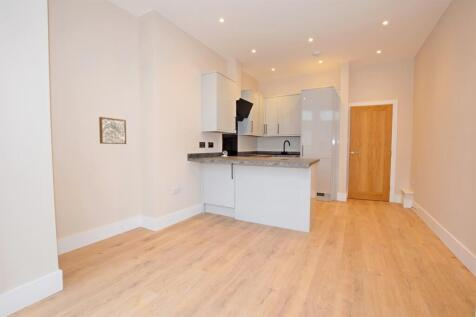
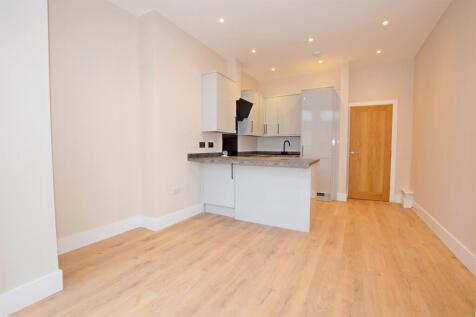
- wall art [98,116,127,145]
